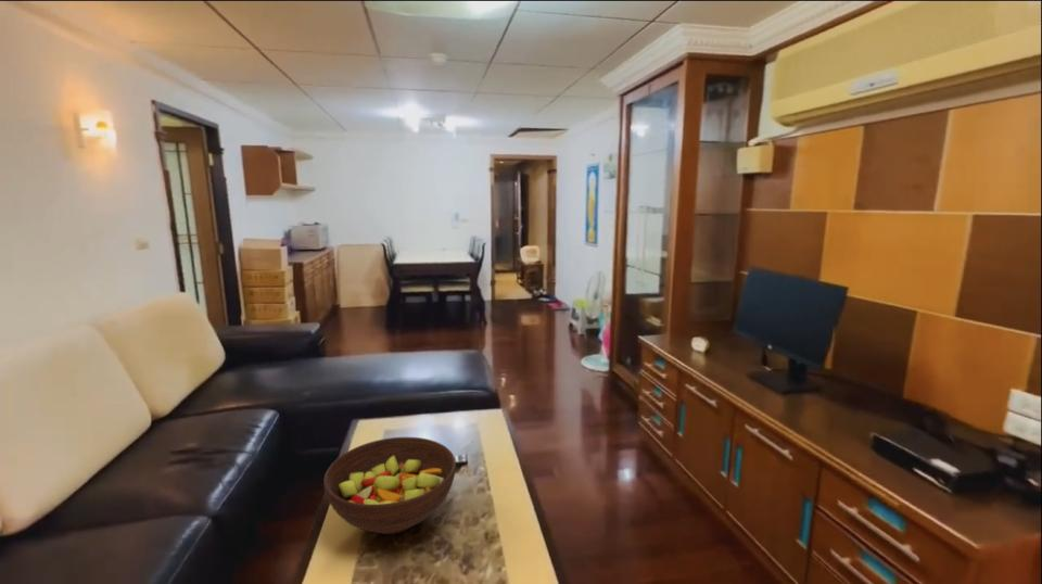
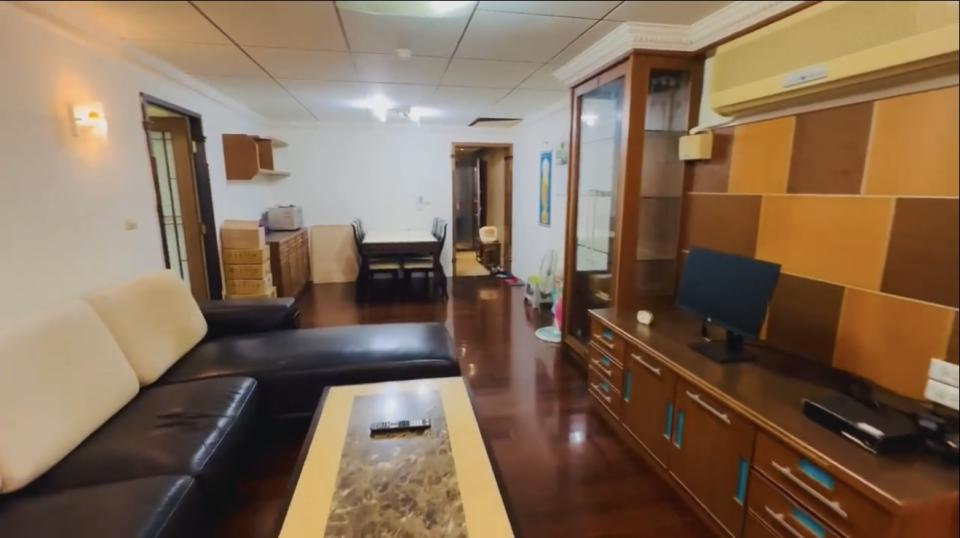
- fruit bowl [322,436,457,535]
